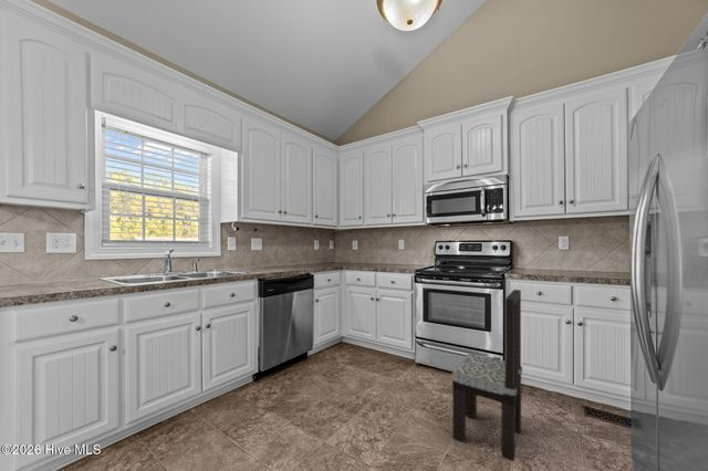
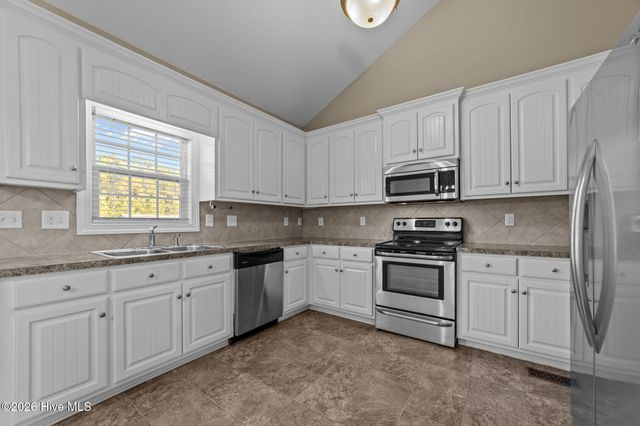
- dining chair [451,289,523,462]
